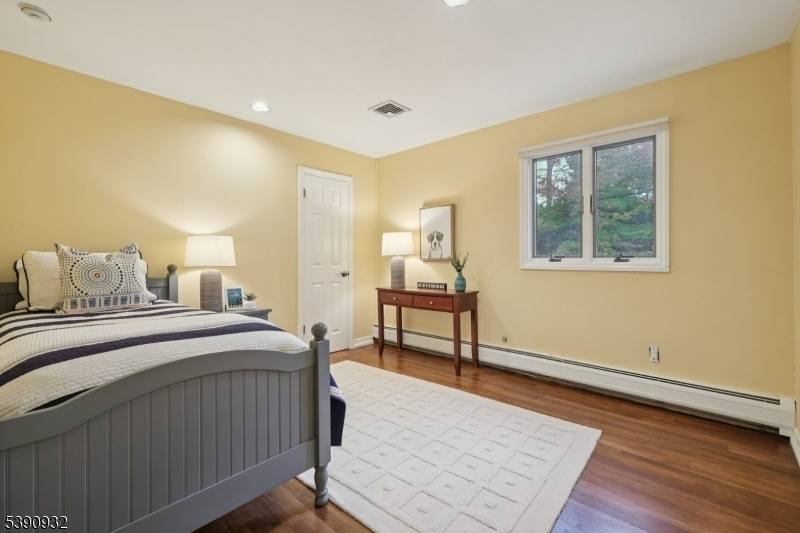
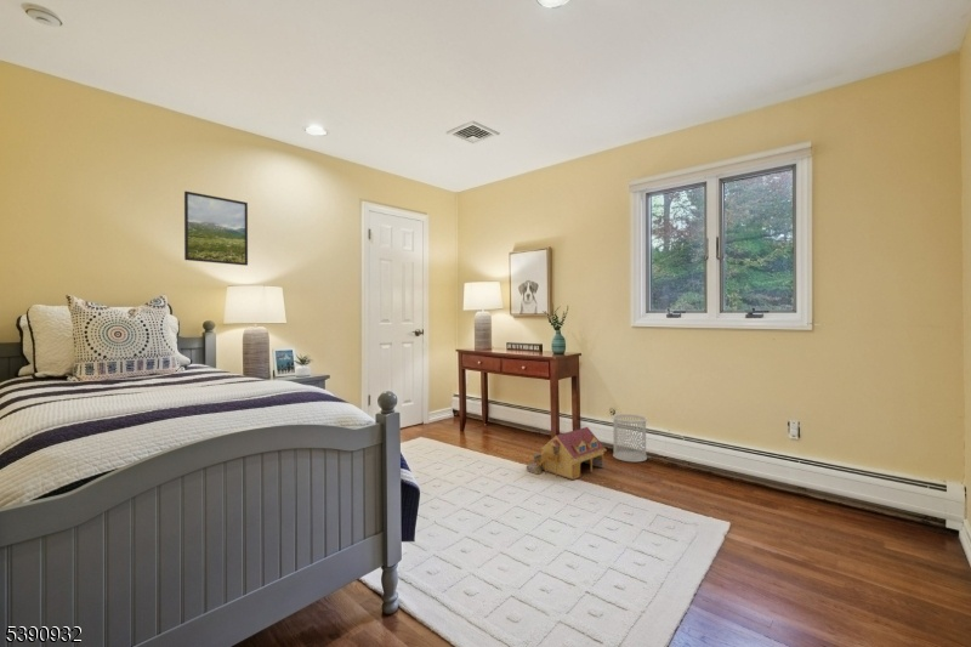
+ wastebasket [612,413,648,462]
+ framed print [183,191,249,267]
+ toy house [526,426,607,481]
